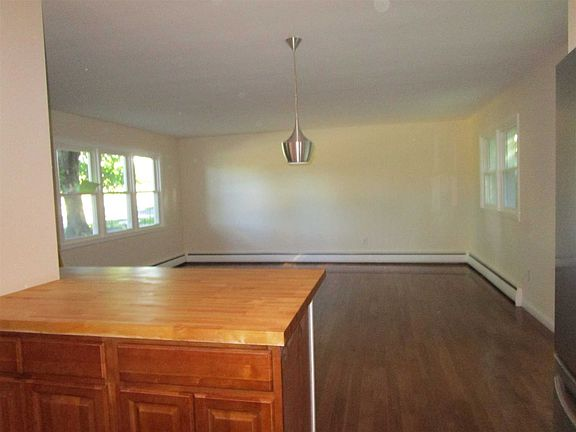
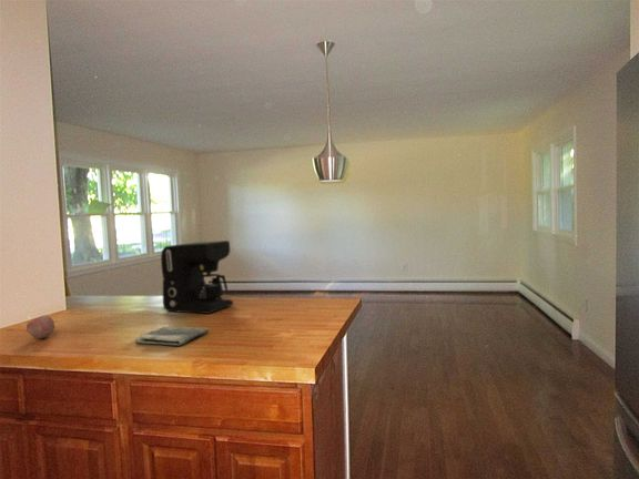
+ apple [26,314,55,339]
+ coffee maker [160,240,234,315]
+ dish towel [134,325,210,347]
